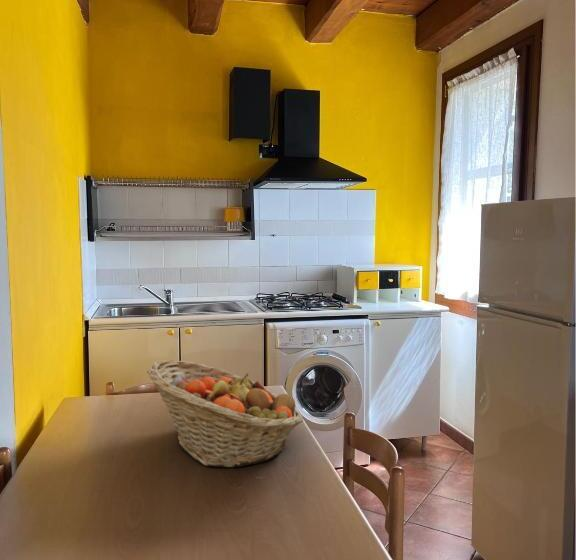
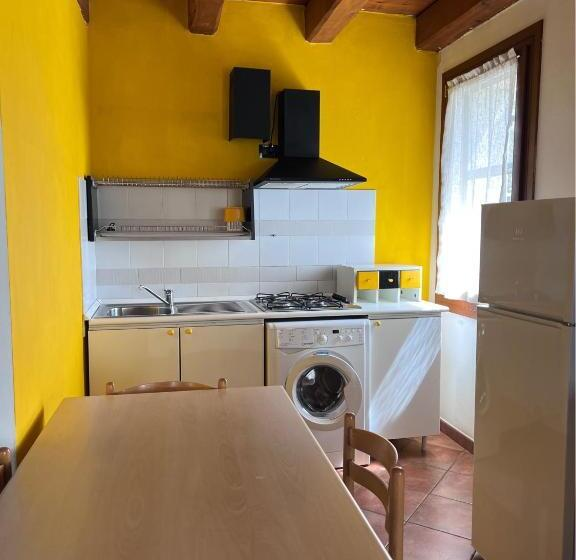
- fruit basket [146,359,304,469]
